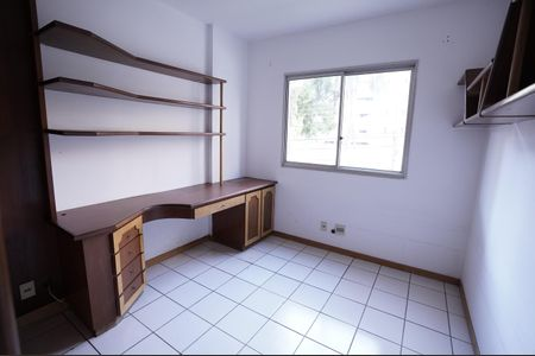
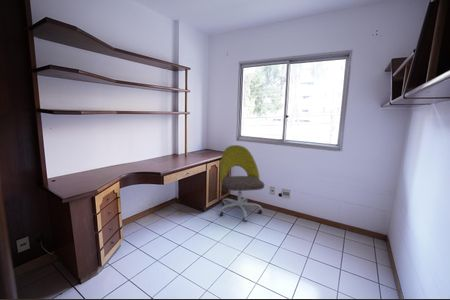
+ office chair [217,144,265,222]
